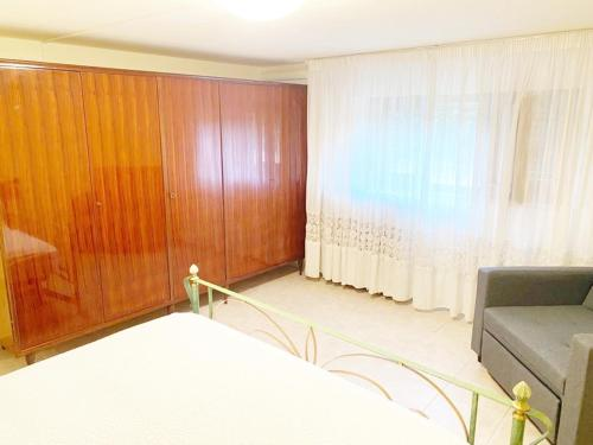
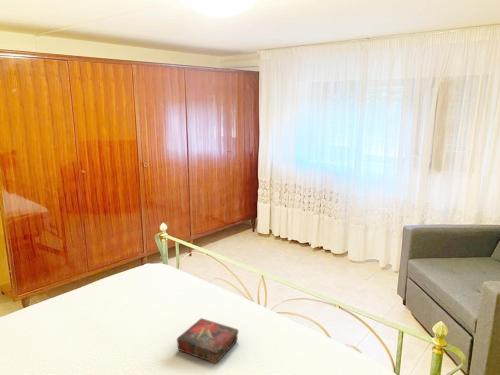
+ book [176,317,239,365]
